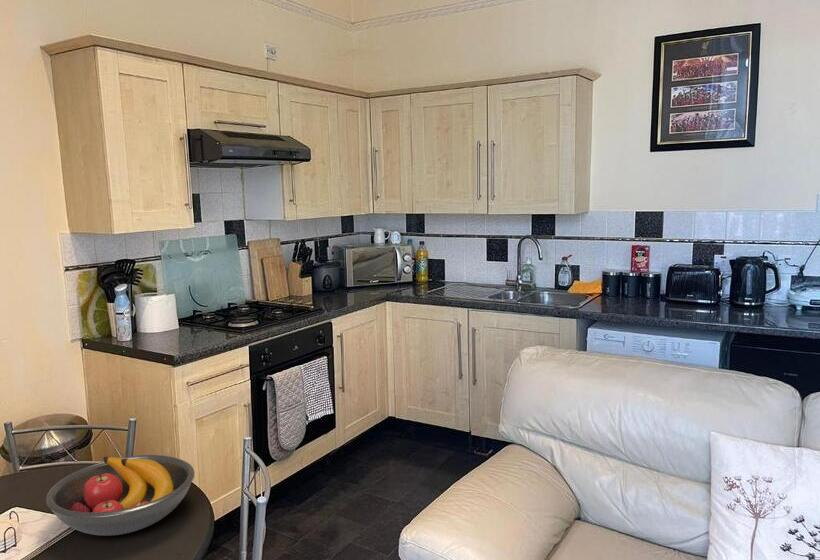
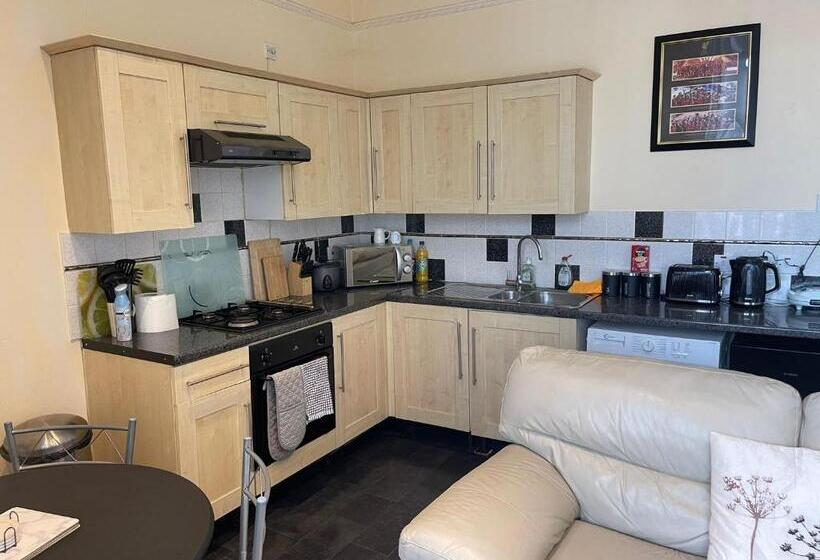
- fruit bowl [45,454,196,537]
